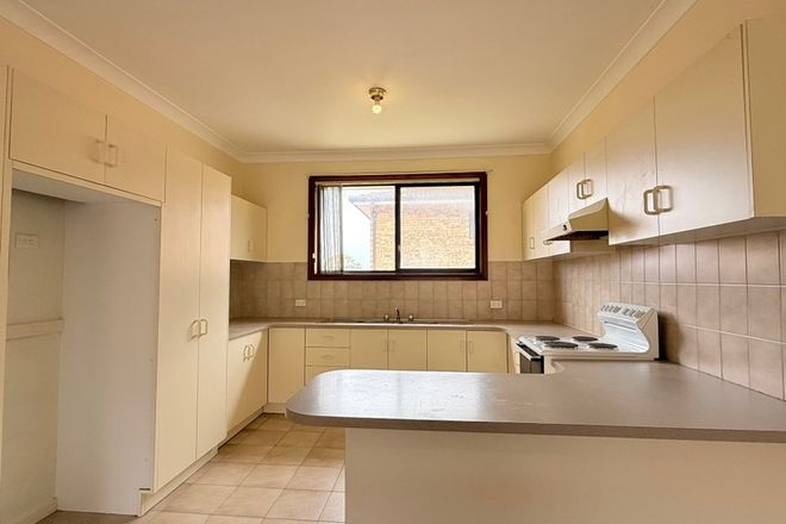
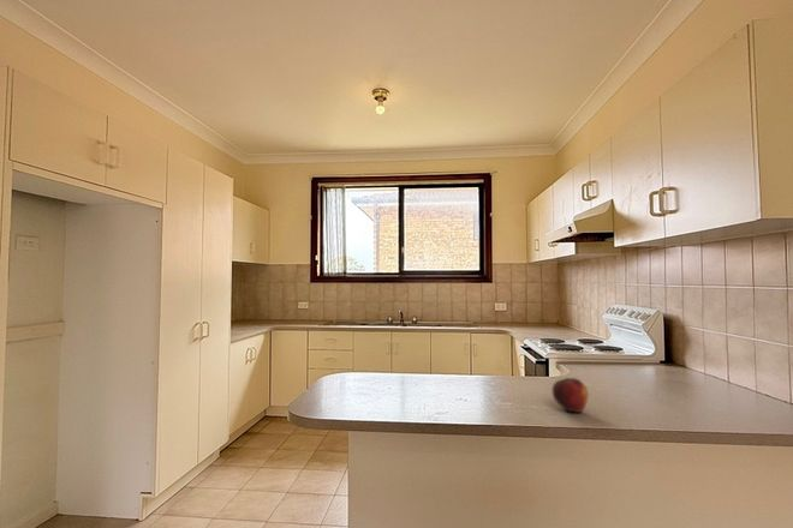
+ fruit [550,377,590,414]
